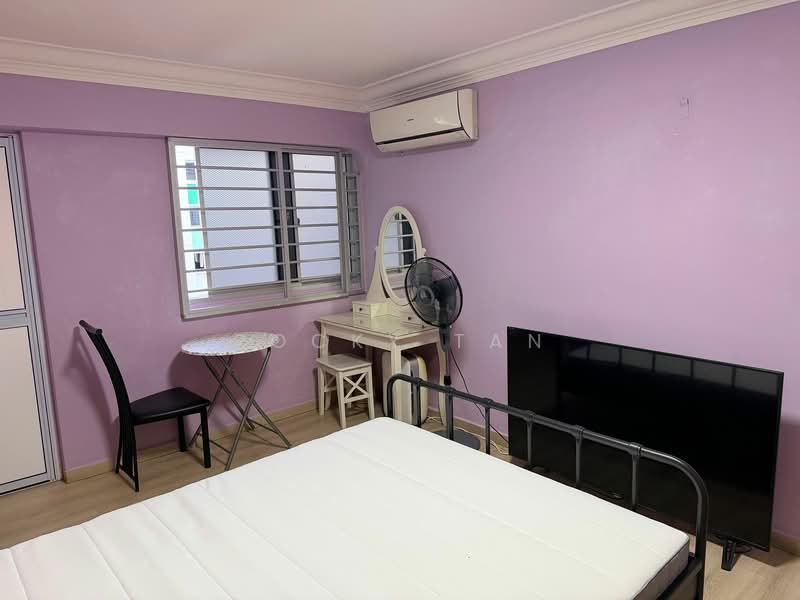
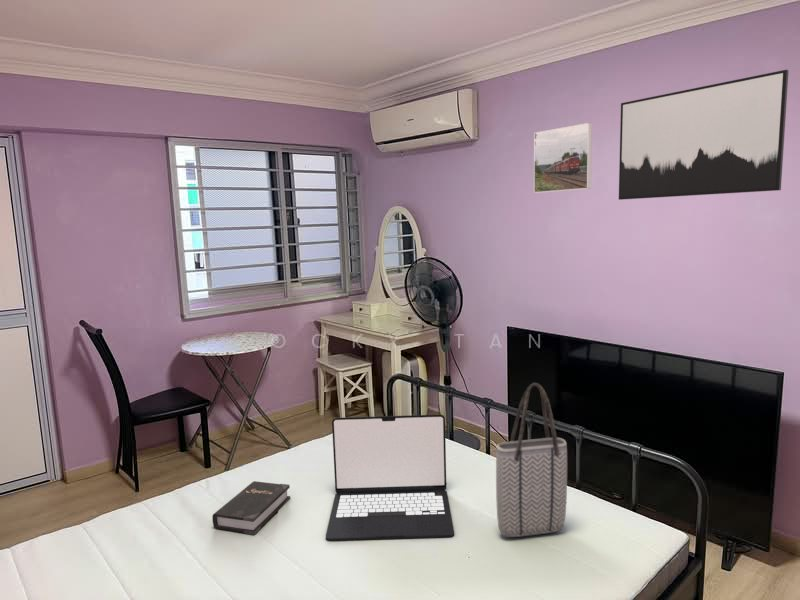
+ wall art [618,69,790,201]
+ hardback book [212,480,291,536]
+ laptop [325,414,455,542]
+ tote bag [495,382,568,538]
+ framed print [533,122,593,194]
